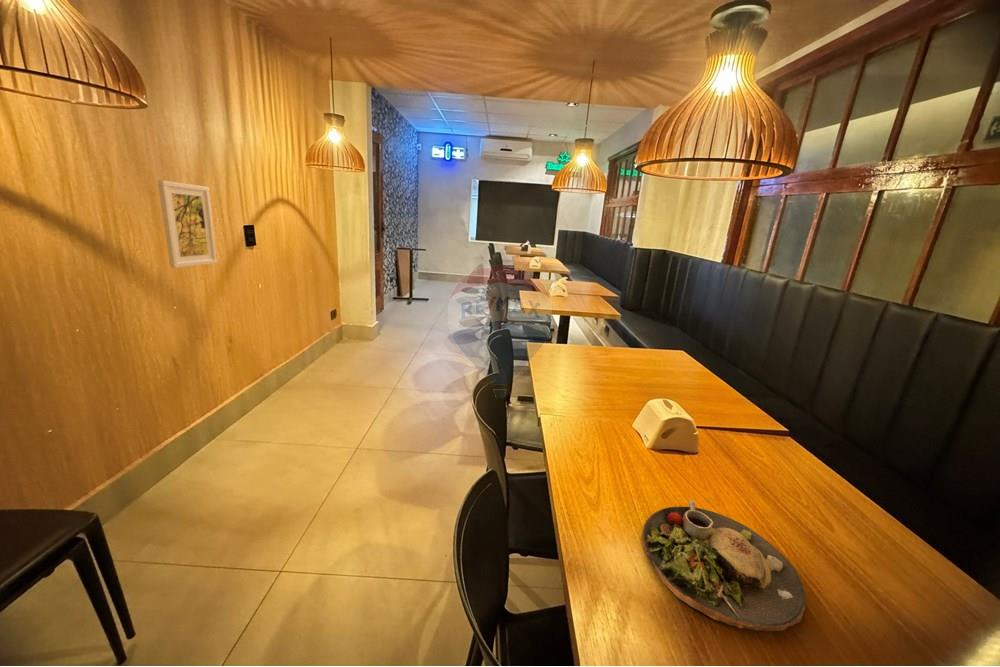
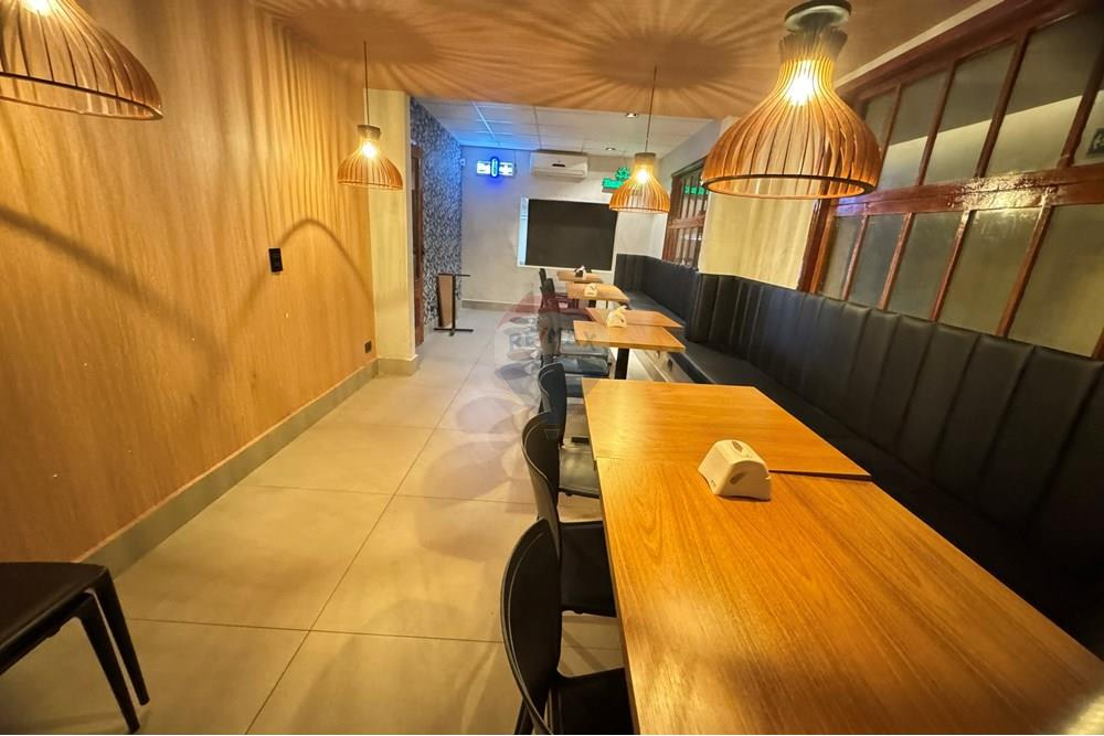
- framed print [157,179,218,269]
- dinner plate [641,500,807,632]
